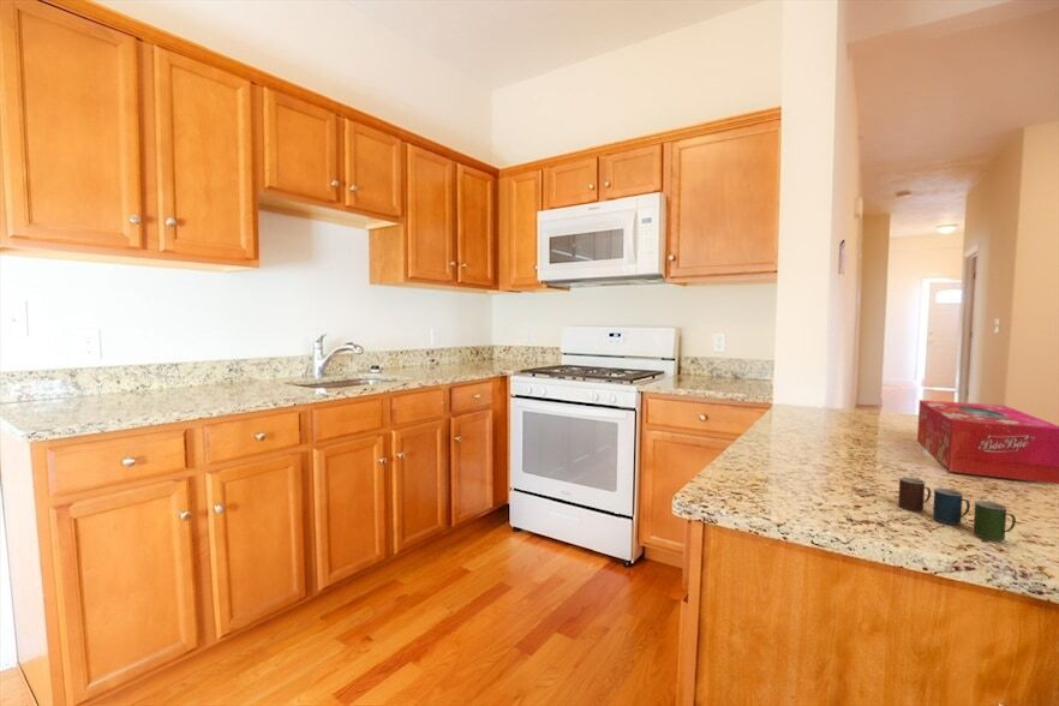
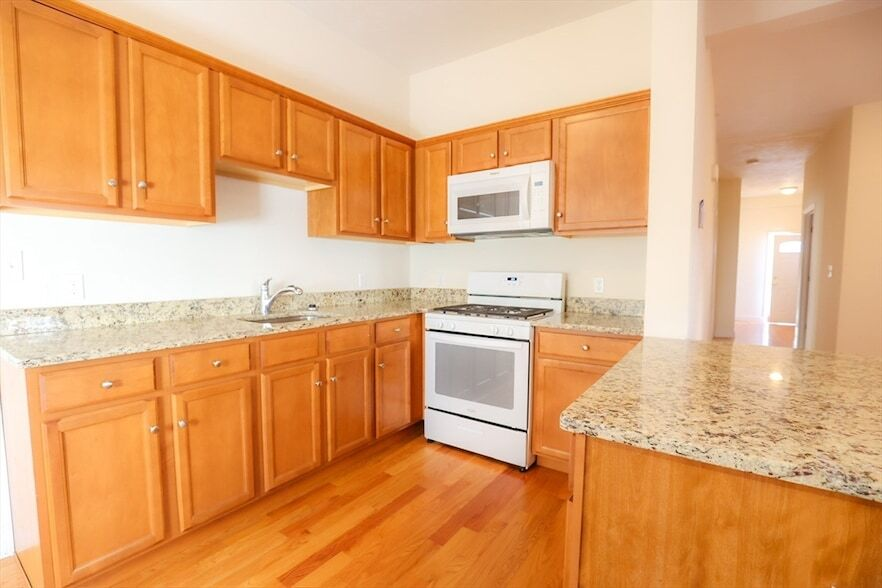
- cup [897,475,1017,542]
- tissue box [916,399,1059,485]
